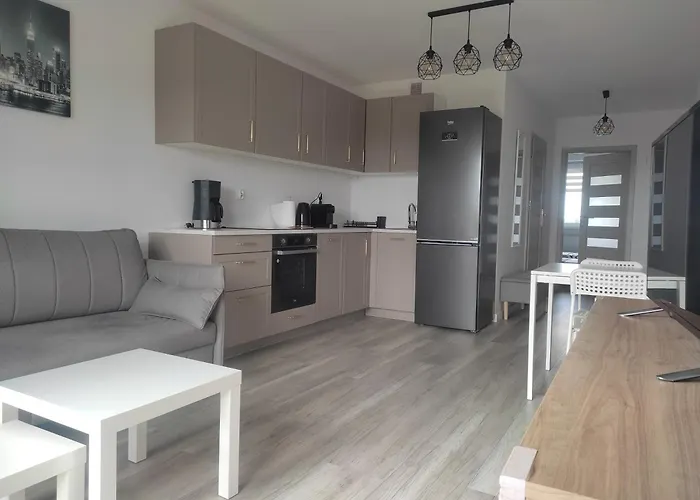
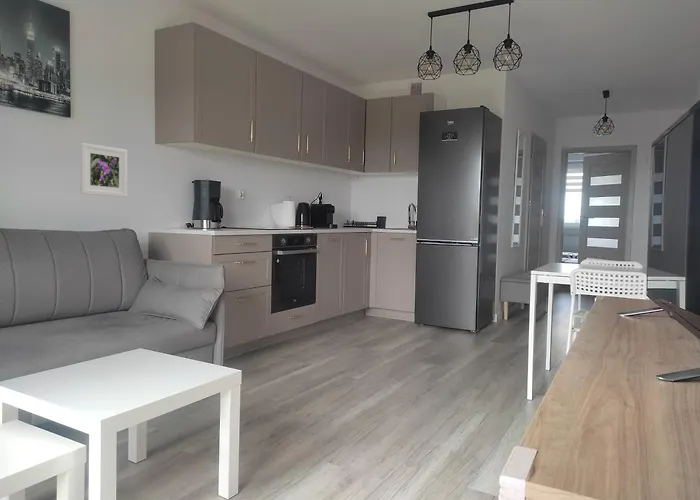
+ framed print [79,142,128,198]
